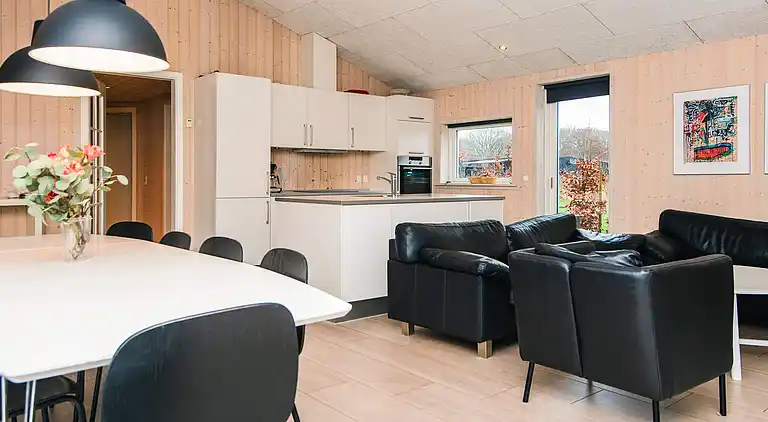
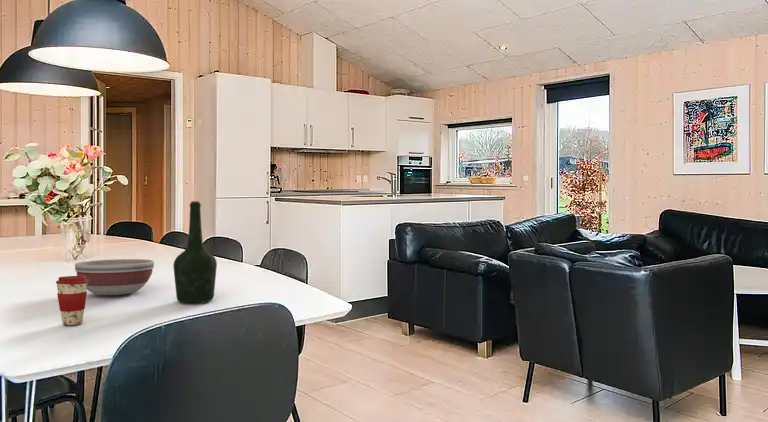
+ bottle [172,200,218,304]
+ bowl [74,258,155,296]
+ coffee cup [55,275,88,326]
